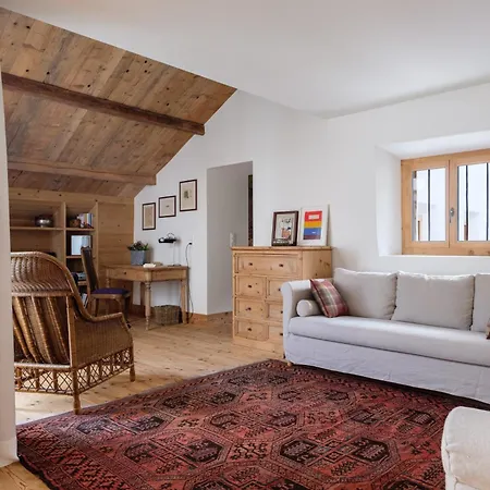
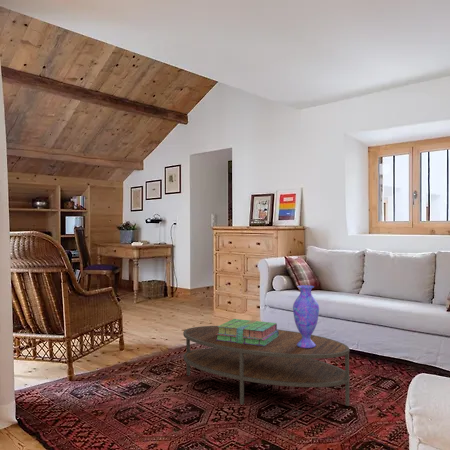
+ coffee table [182,325,350,407]
+ vase [292,284,320,348]
+ stack of books [216,318,279,346]
